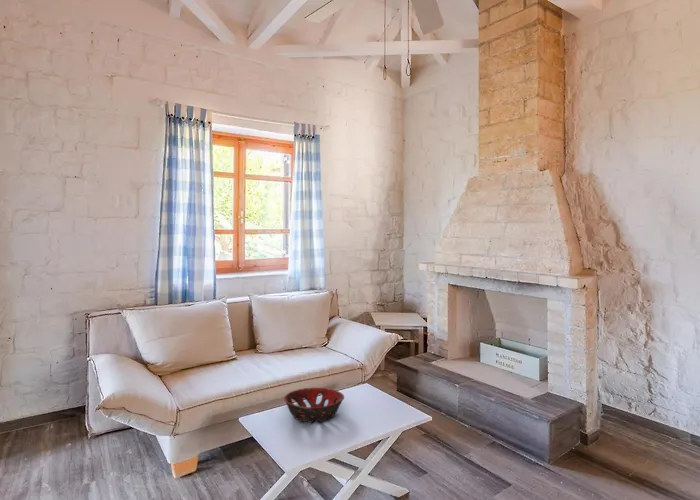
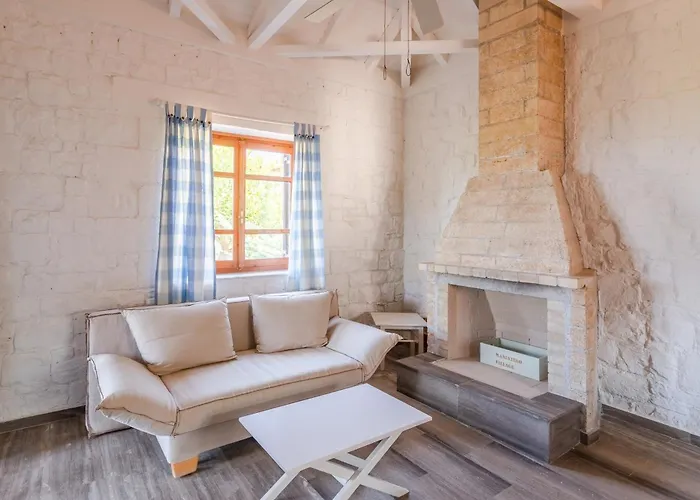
- decorative bowl [283,387,345,423]
